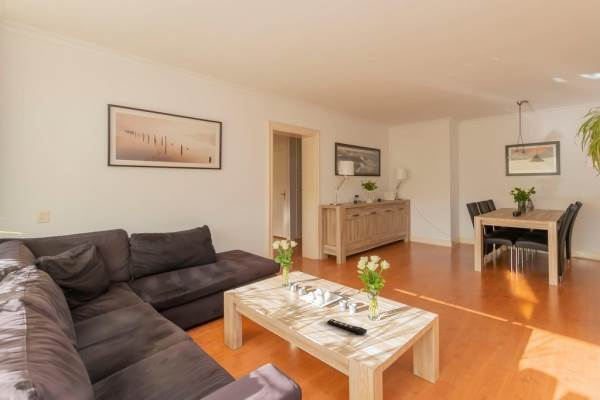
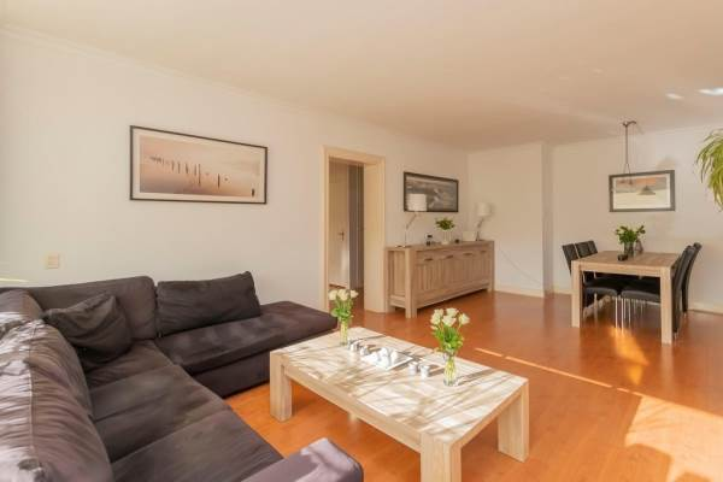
- remote control [326,318,368,336]
